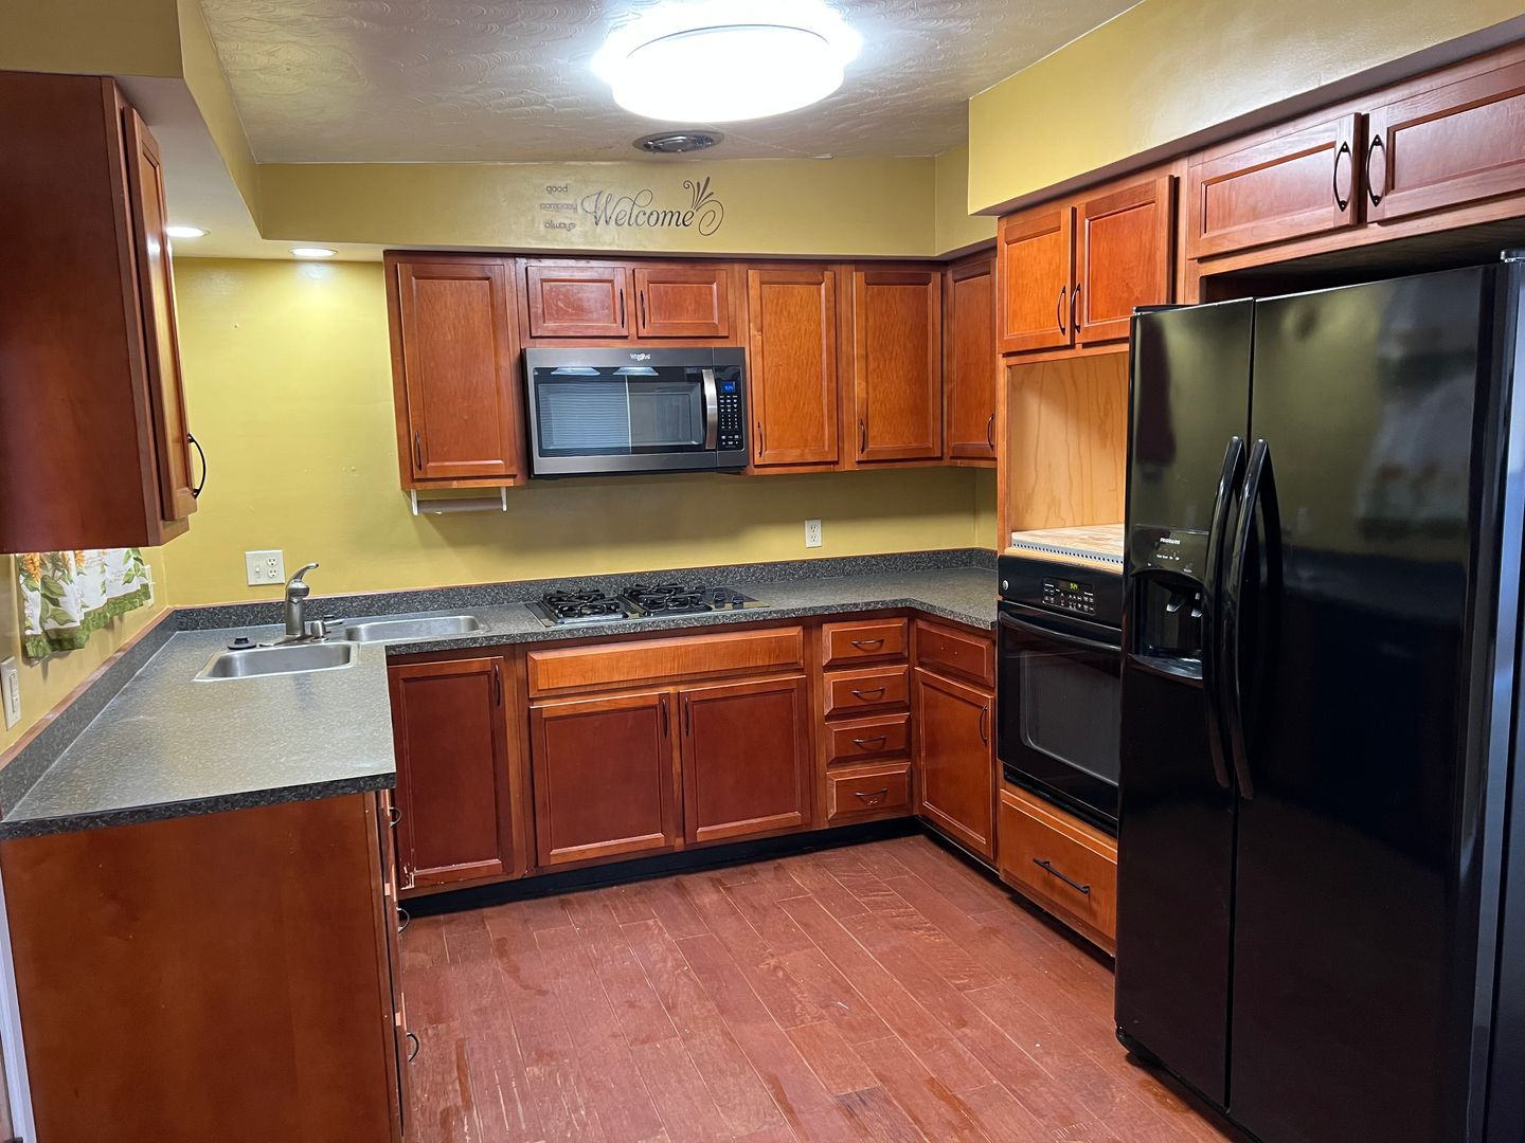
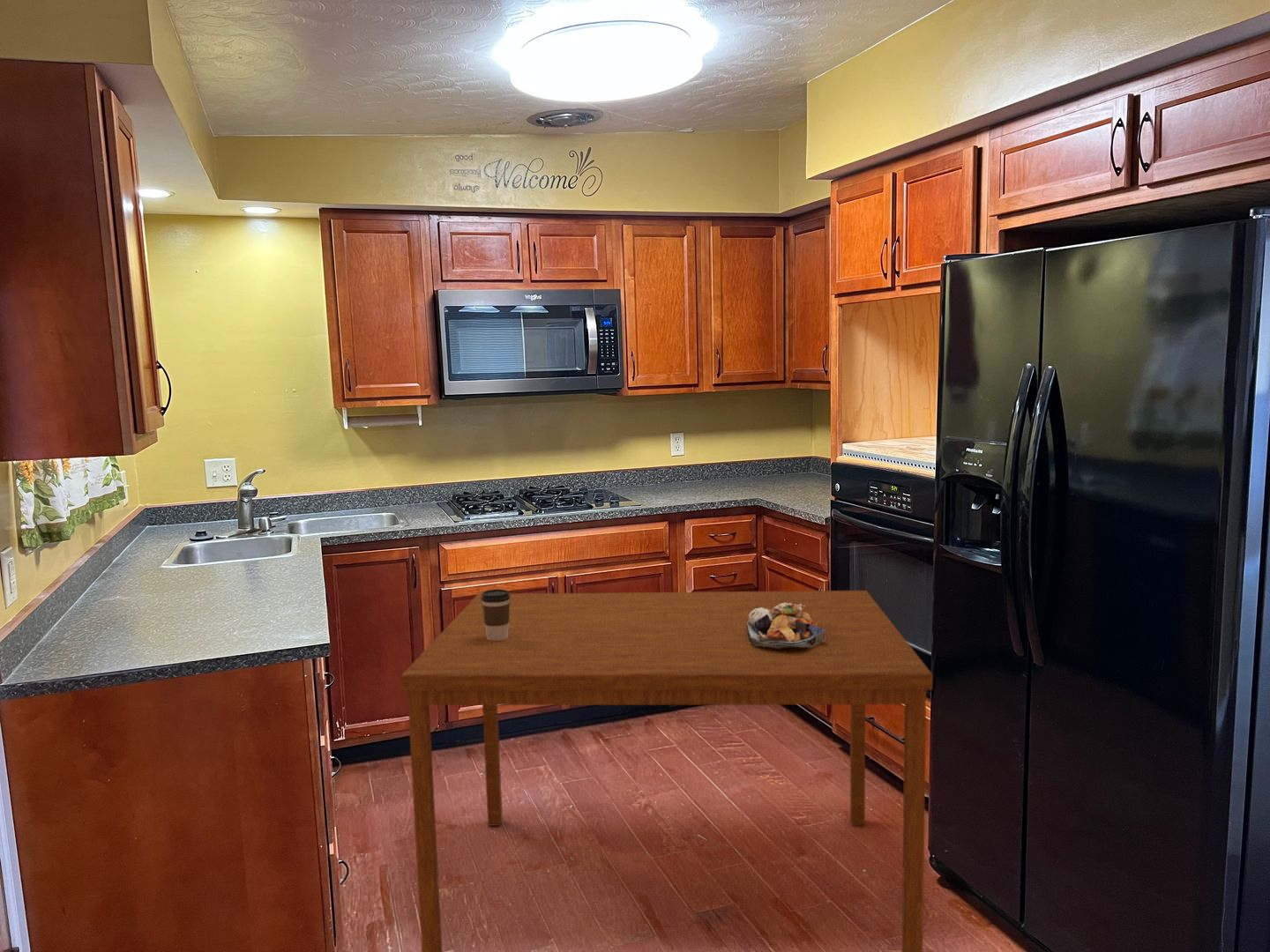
+ dining table [400,590,934,952]
+ food plate [746,602,825,648]
+ coffee cup [481,589,511,641]
